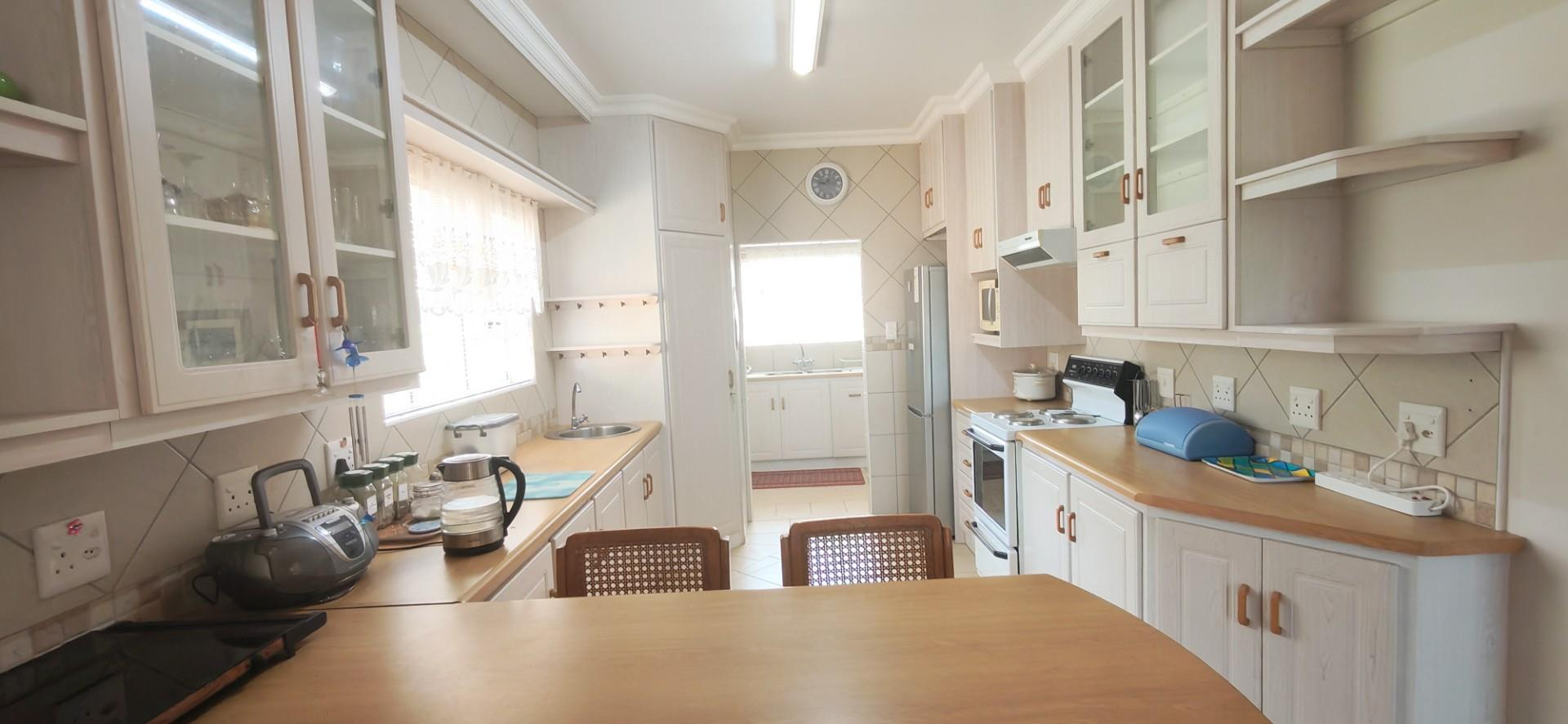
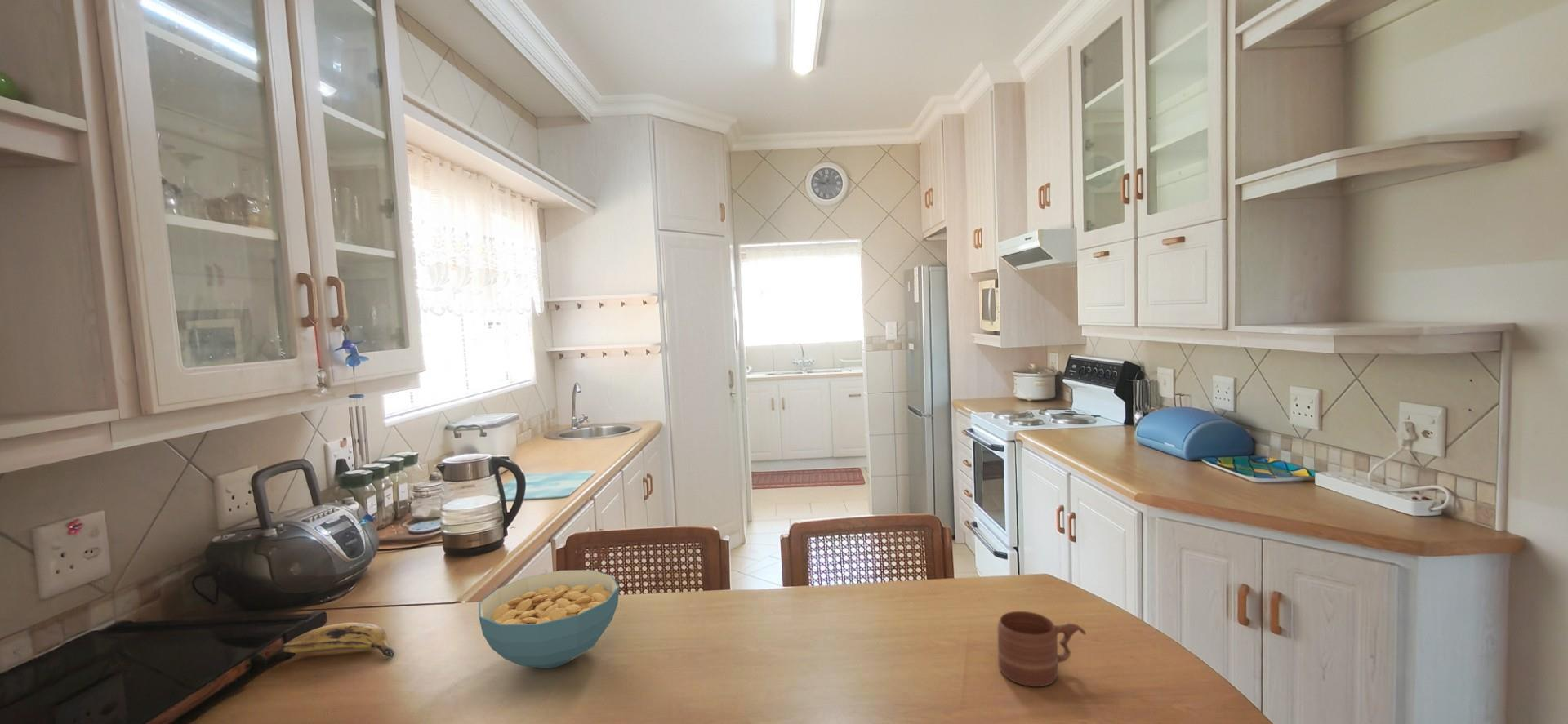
+ cereal bowl [478,569,620,669]
+ banana [280,622,395,658]
+ mug [997,611,1087,687]
